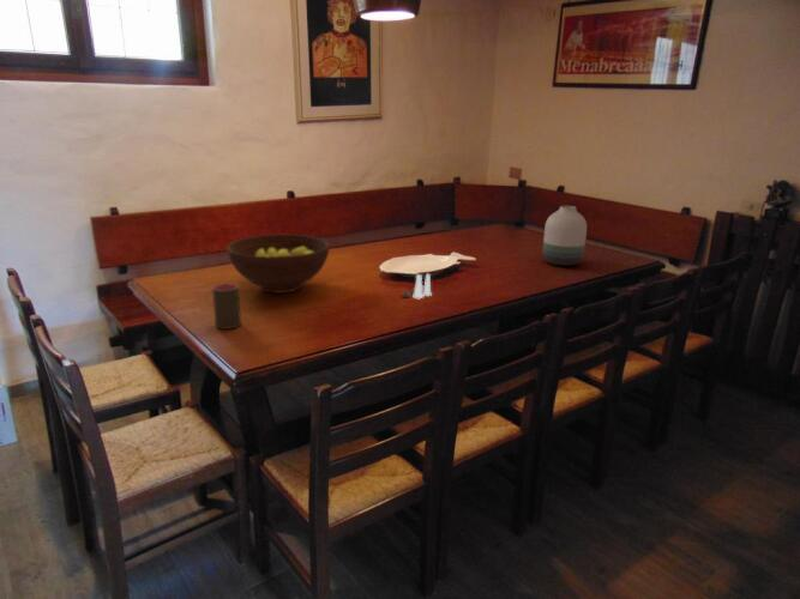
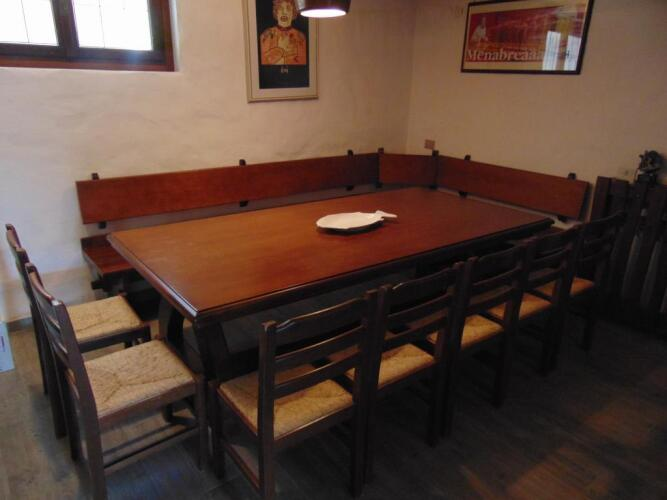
- salt and pepper shaker set [401,273,433,300]
- cup [211,283,242,331]
- fruit bowl [227,234,331,295]
- vase [542,205,588,267]
